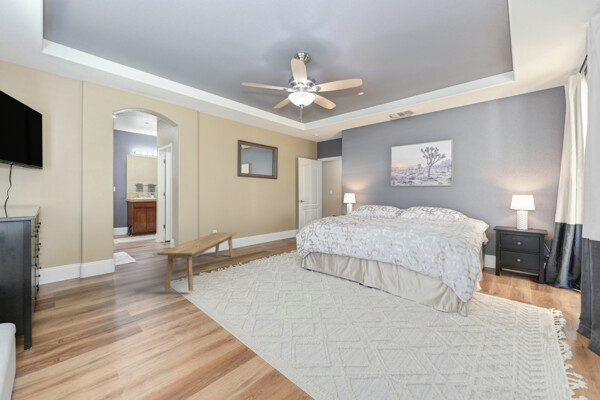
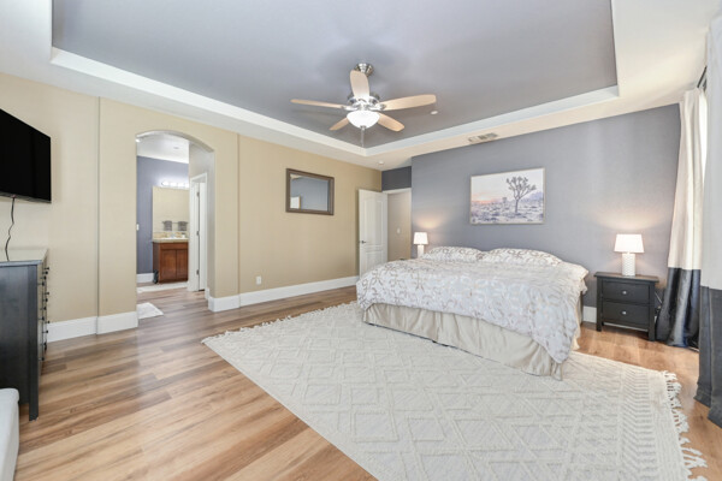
- bench [156,232,238,292]
